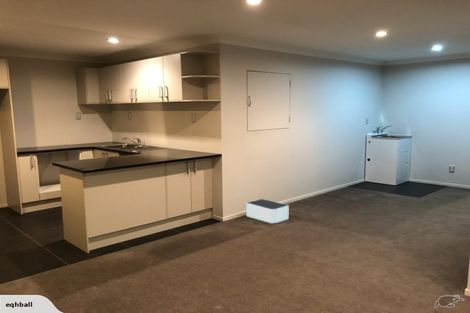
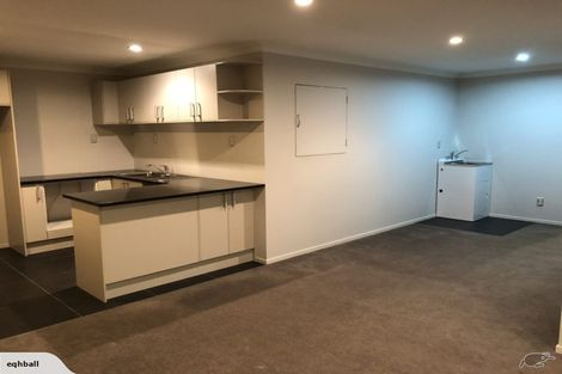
- storage bin [245,198,290,224]
